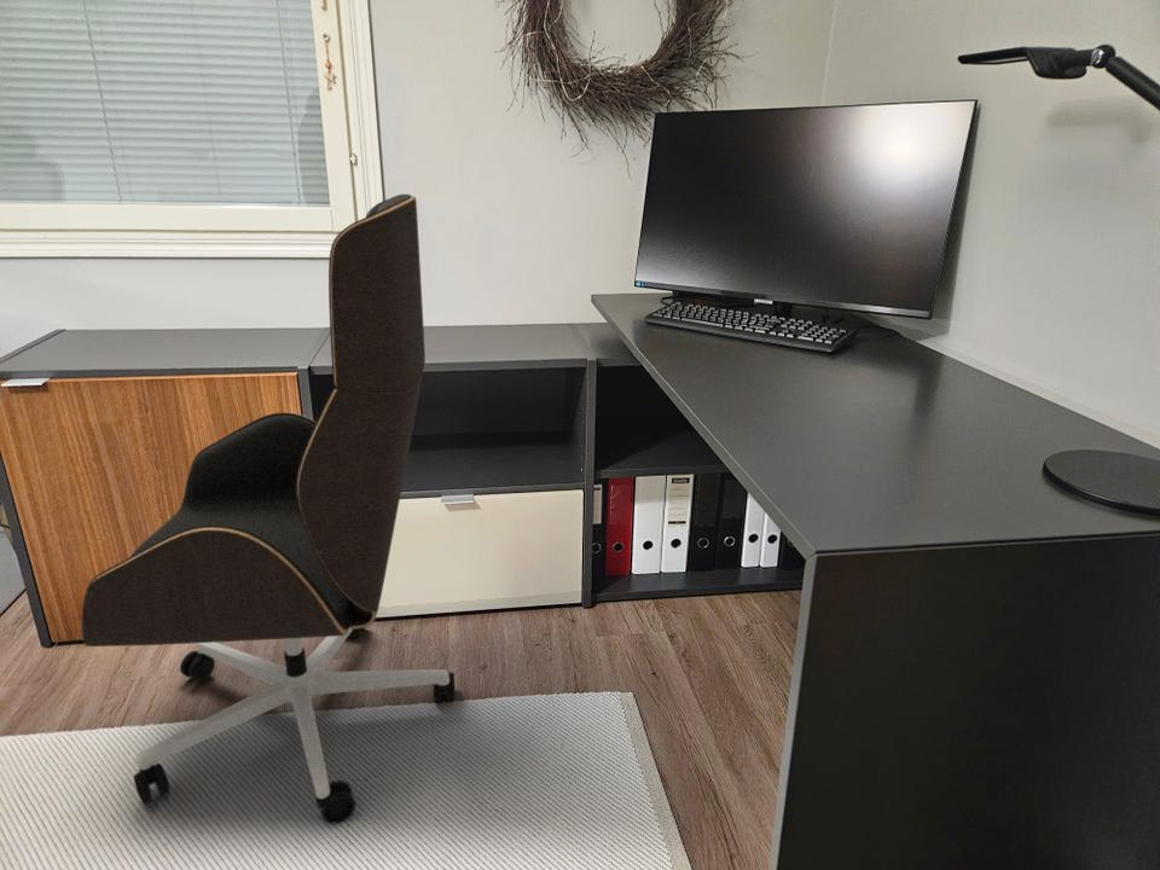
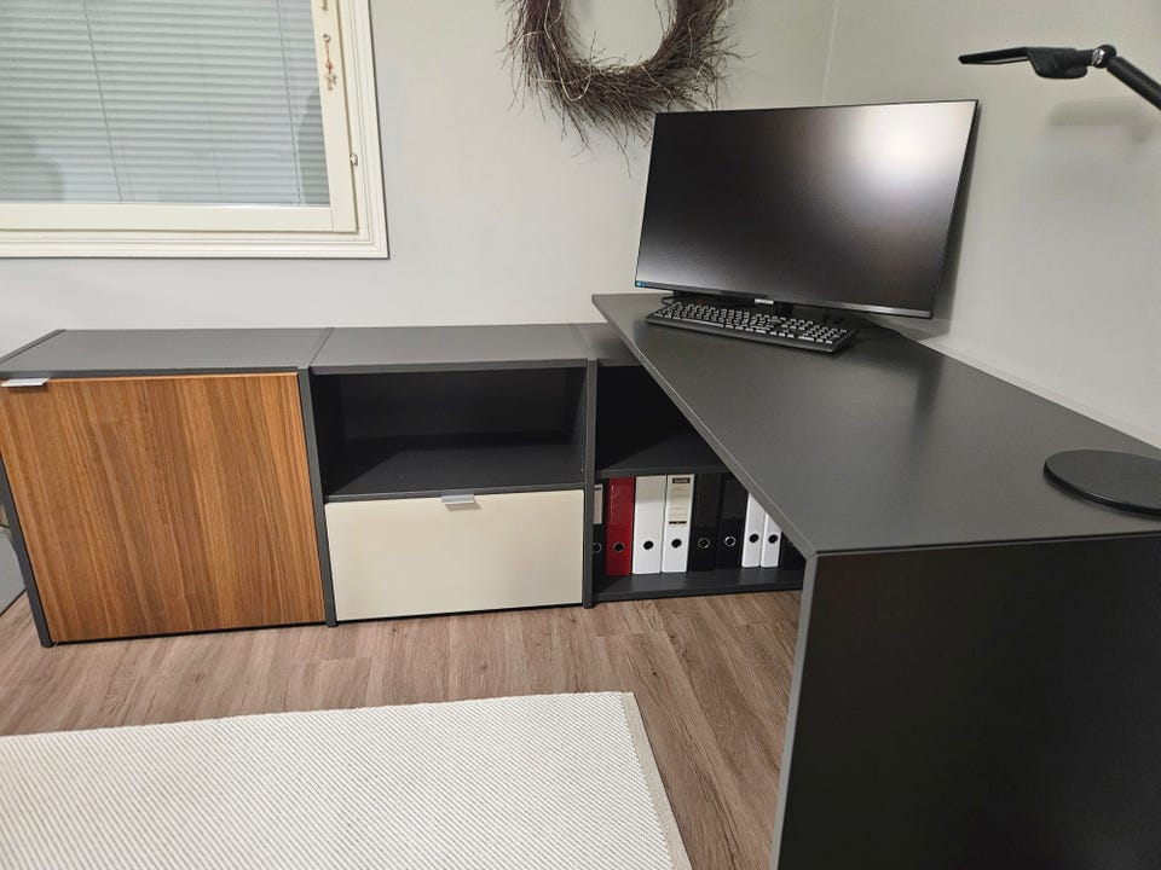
- office chair [81,193,456,824]
